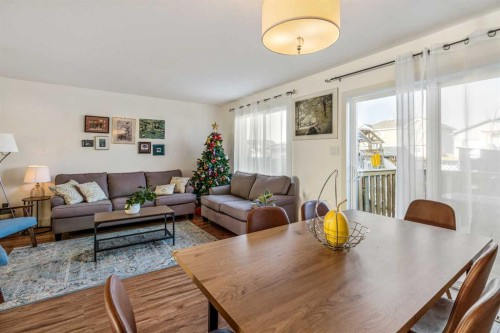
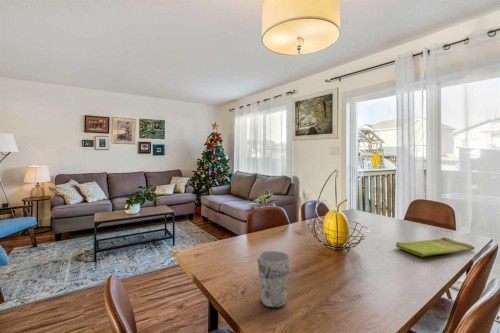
+ cup [256,250,291,309]
+ dish towel [395,236,476,258]
